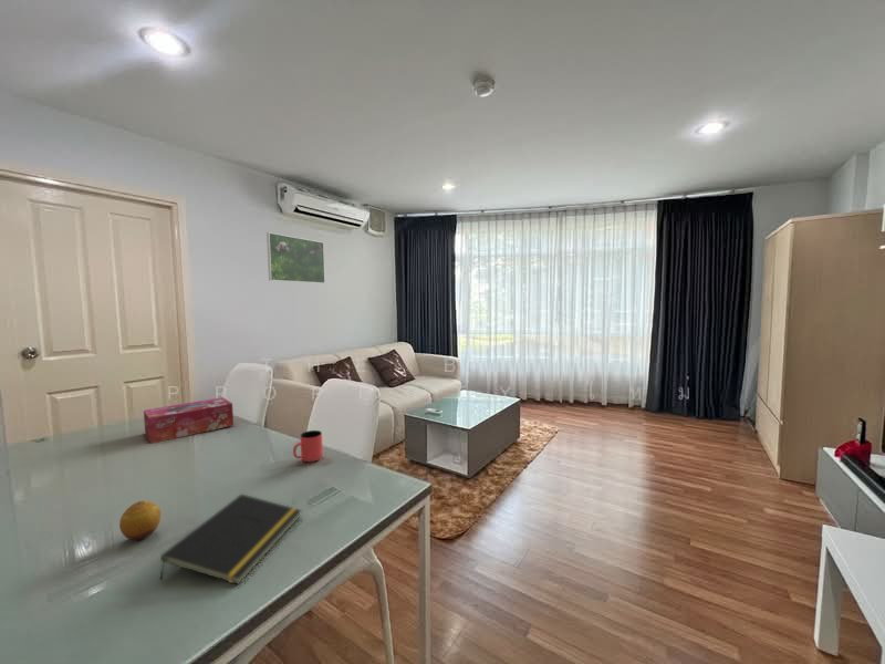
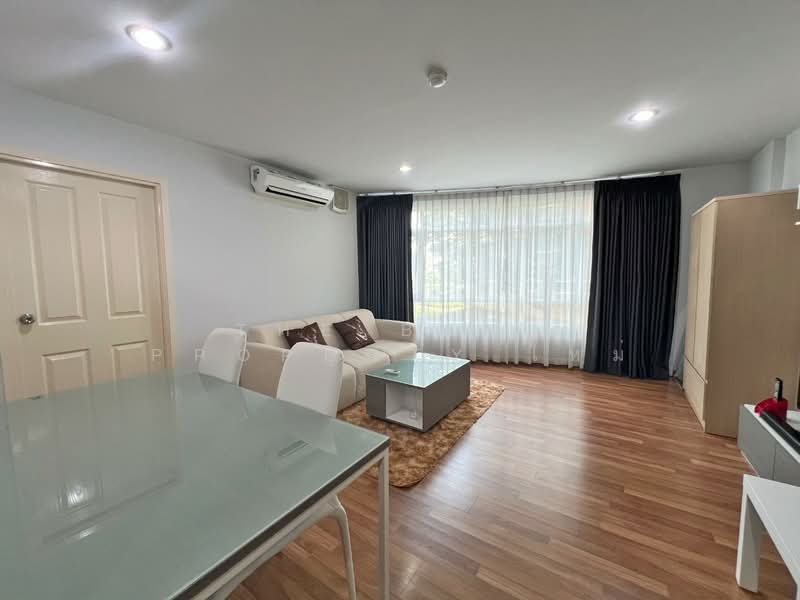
- tissue box [143,396,235,444]
- cup [292,429,324,463]
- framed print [266,231,326,284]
- fruit [118,500,162,541]
- notepad [158,492,302,585]
